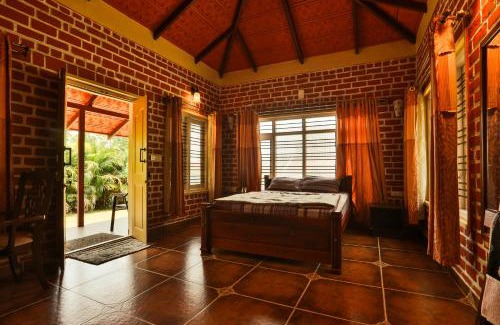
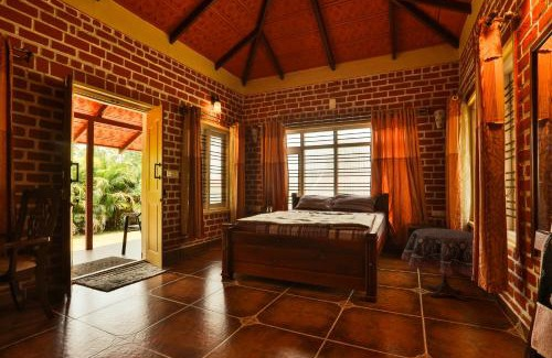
+ side table [401,227,475,303]
